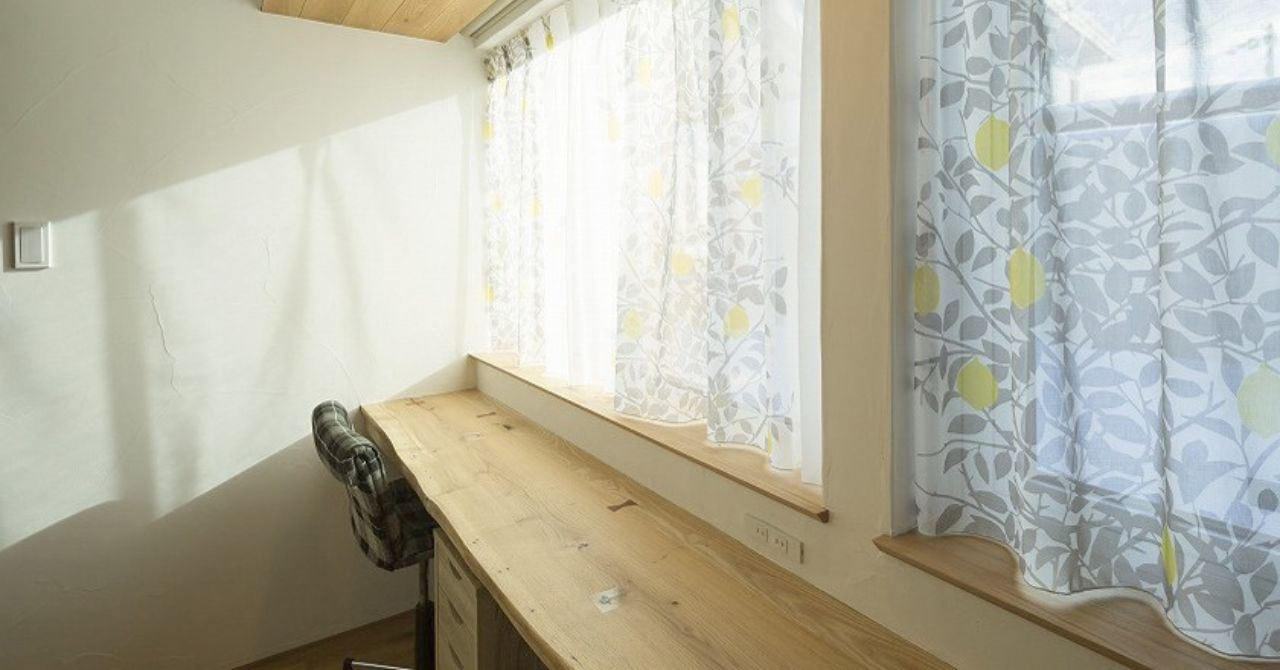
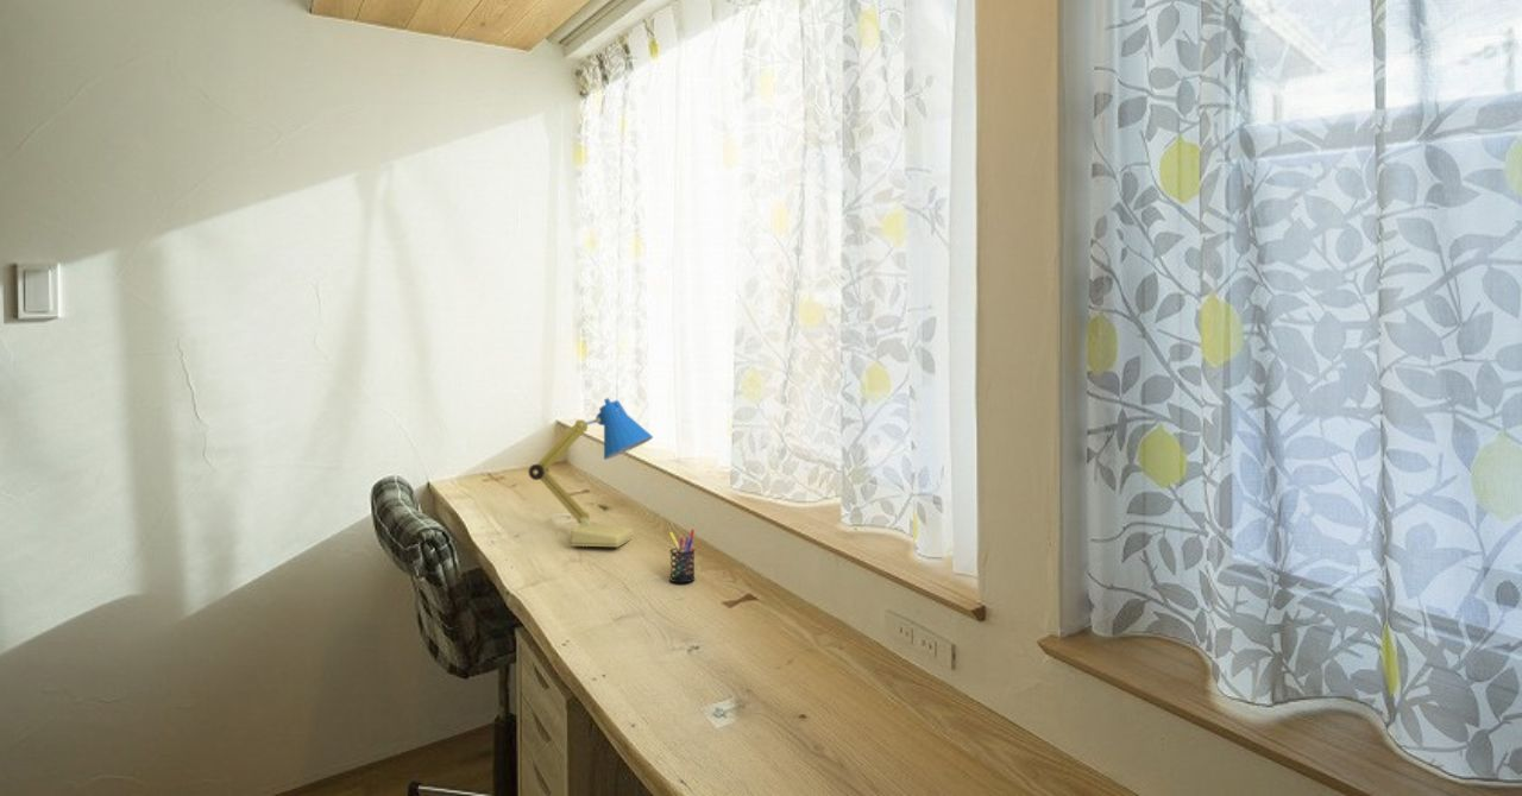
+ pen holder [668,529,696,583]
+ desk lamp [528,397,654,548]
